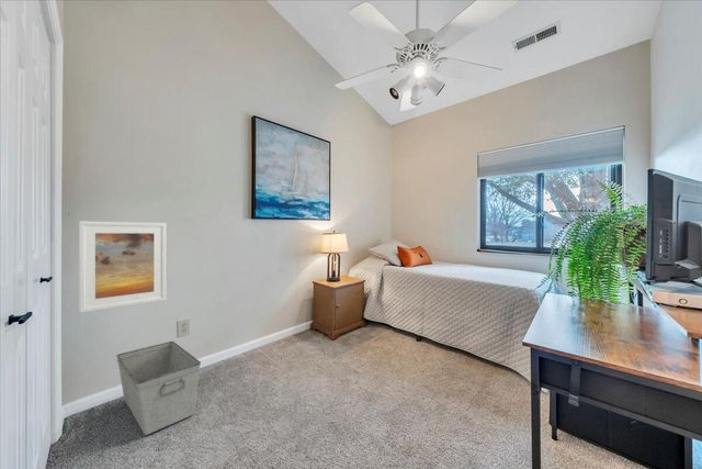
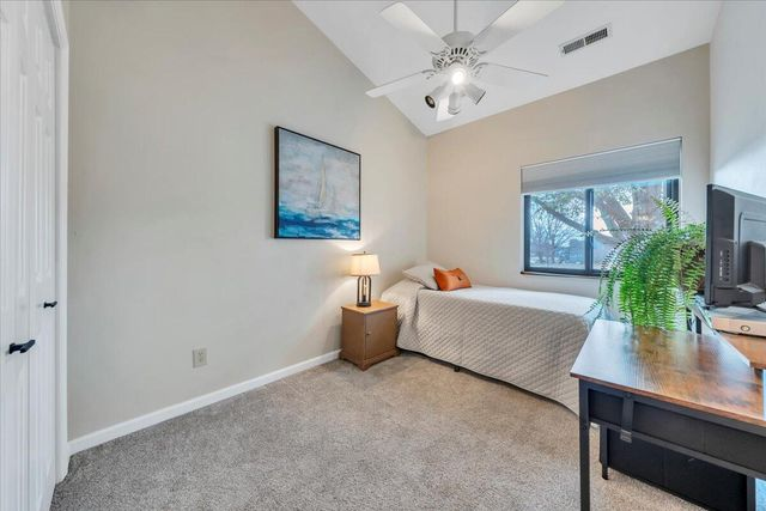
- storage bin [115,340,202,436]
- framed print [78,220,168,314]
